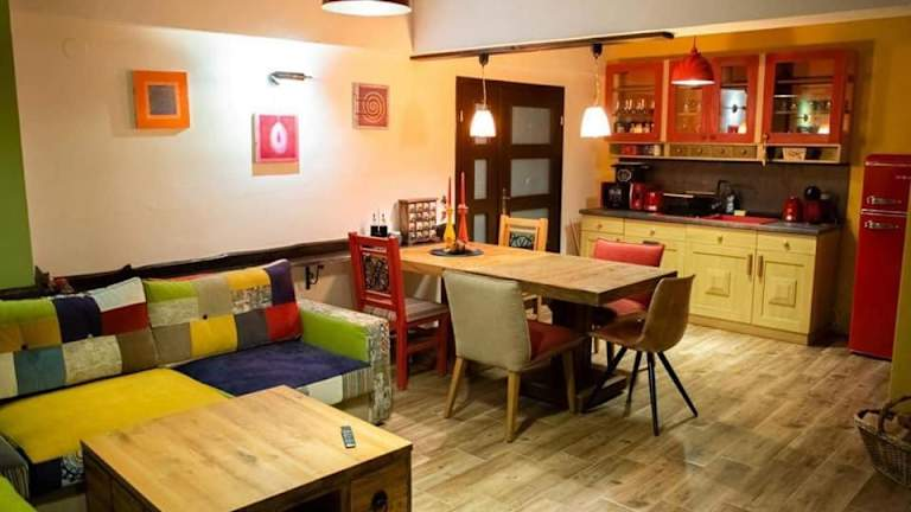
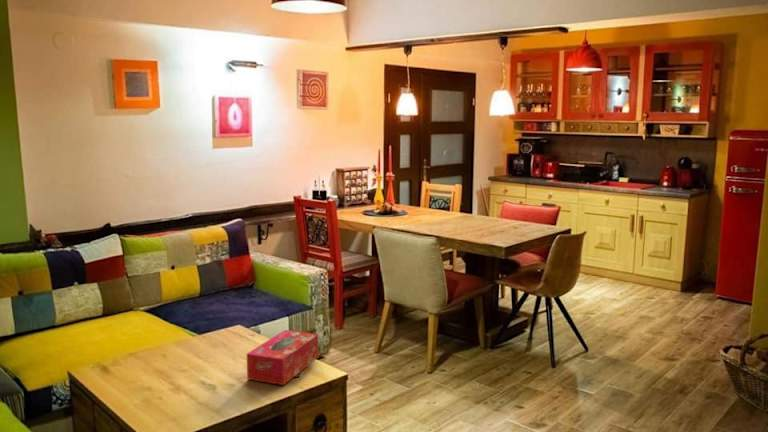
+ tissue box [246,329,319,386]
